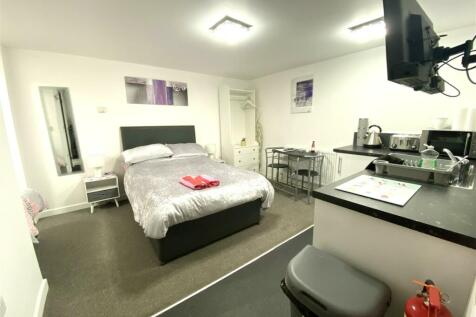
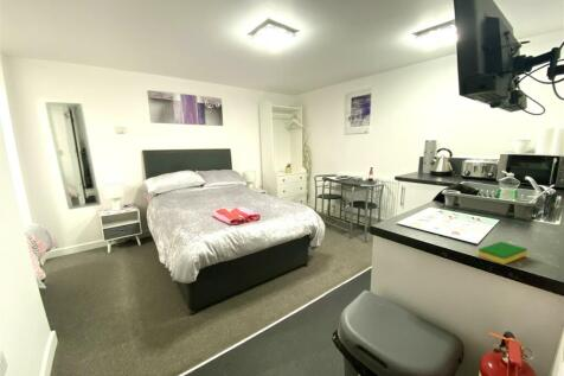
+ dish sponge [476,241,528,266]
